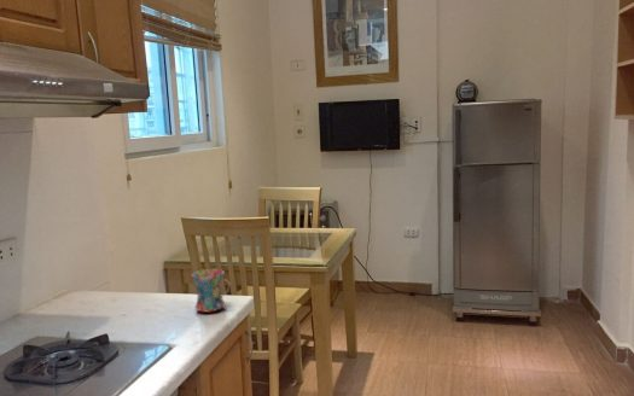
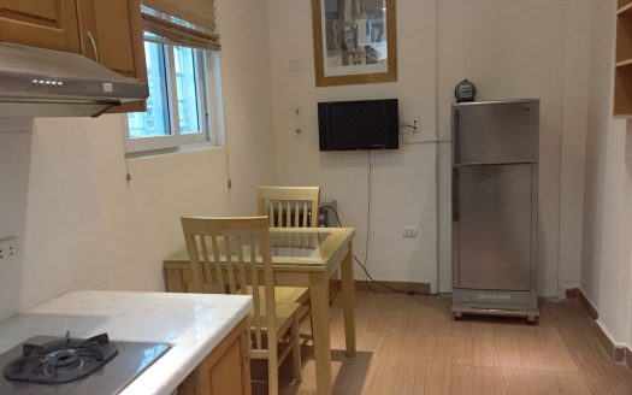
- mug [191,268,232,313]
